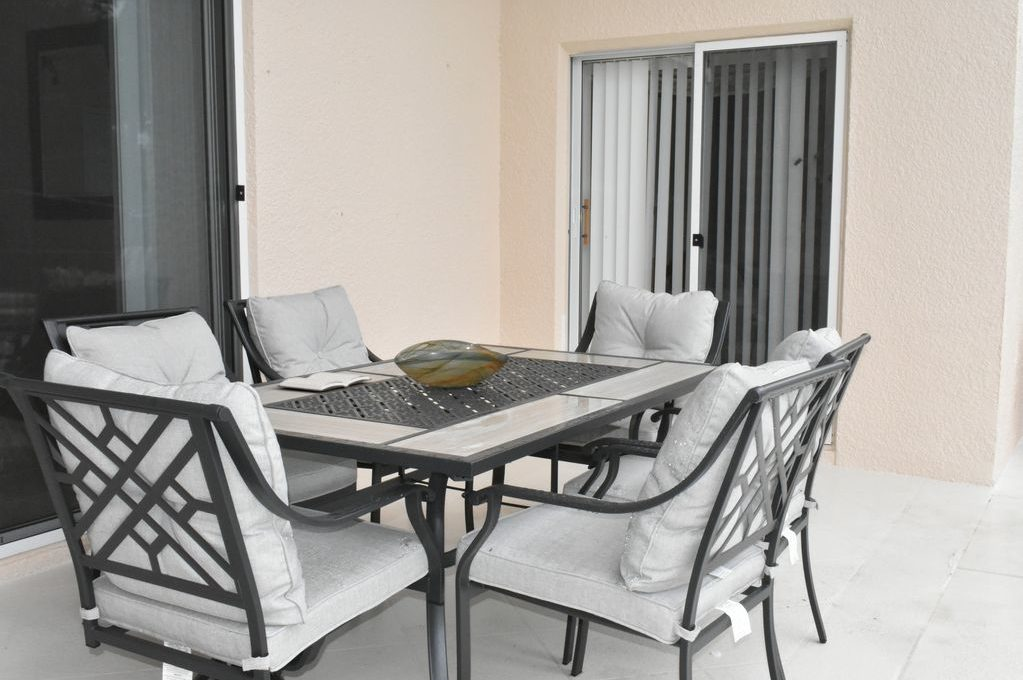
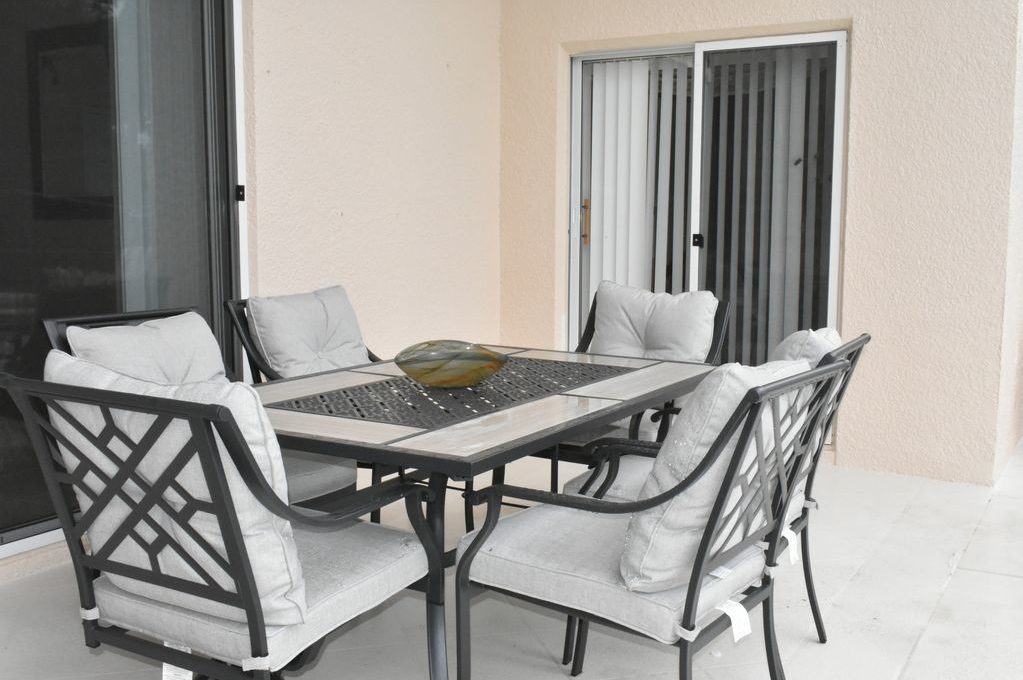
- book [276,371,373,392]
